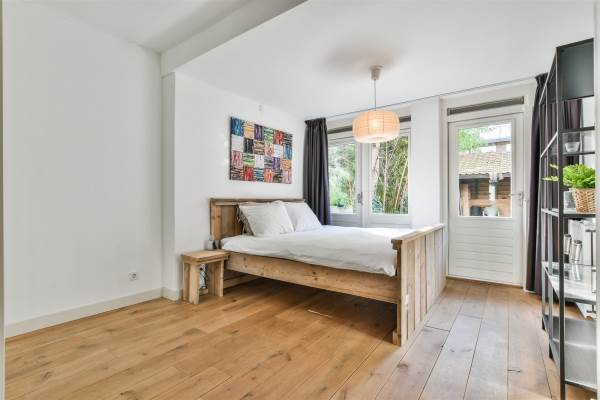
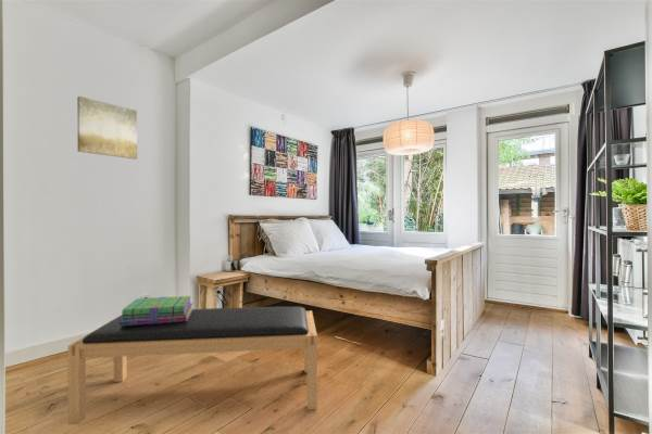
+ stack of books [120,295,193,327]
+ wall art [76,95,138,161]
+ bench [67,306,318,425]
